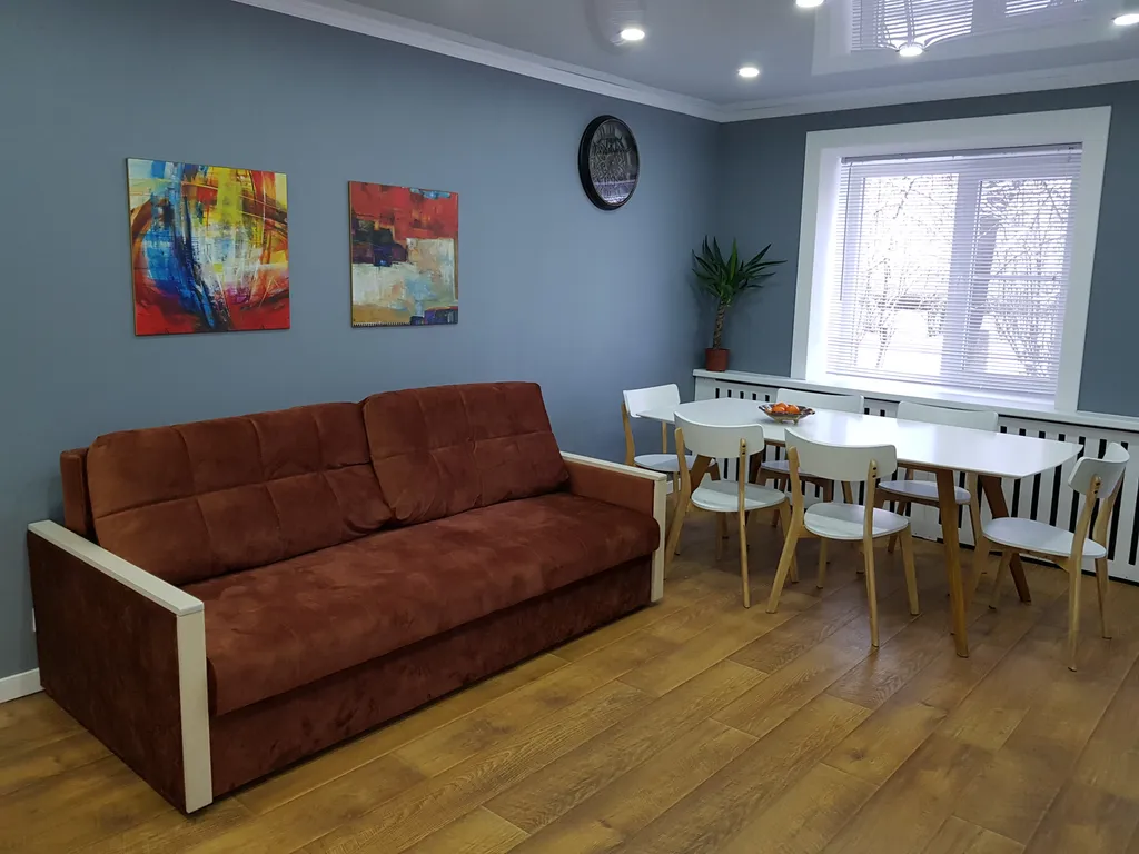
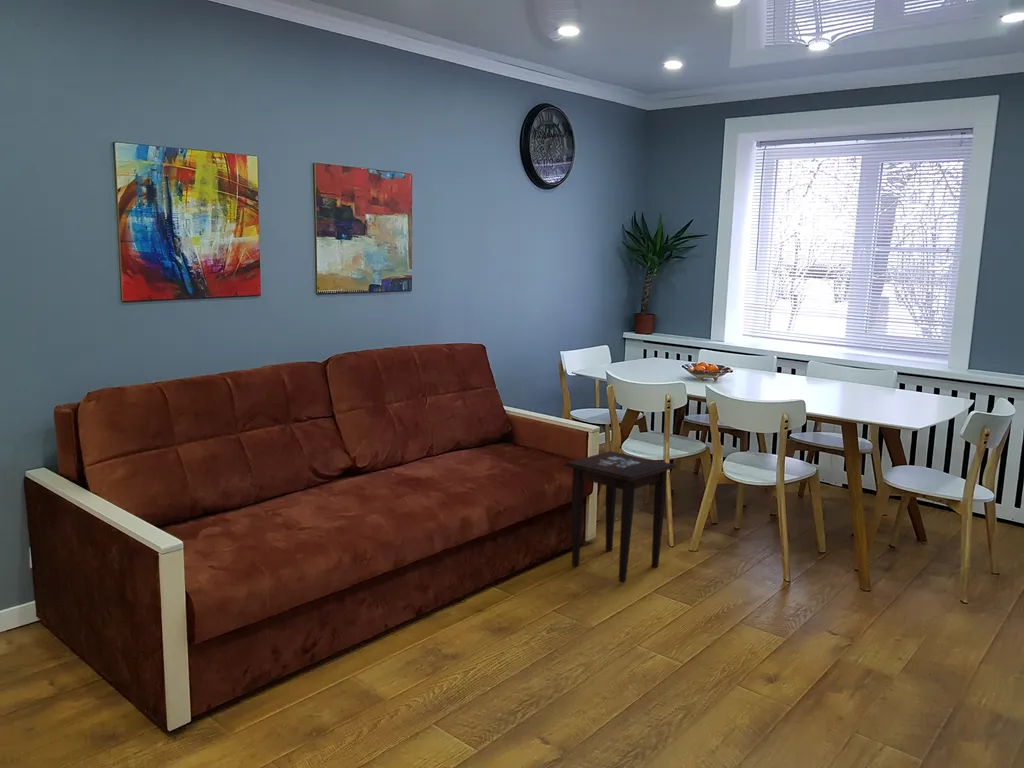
+ side table [563,450,678,584]
